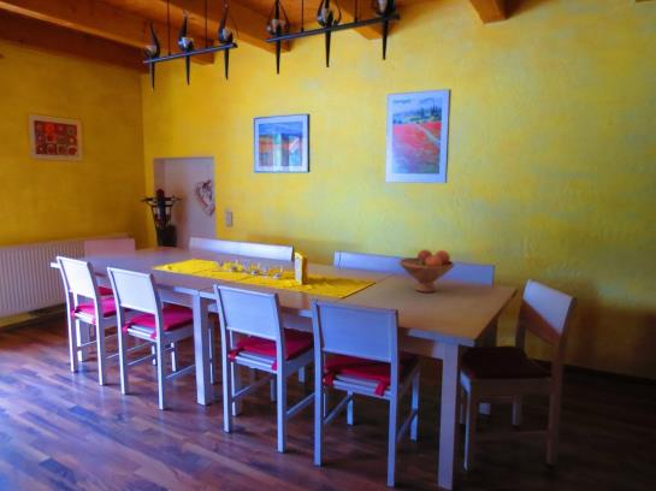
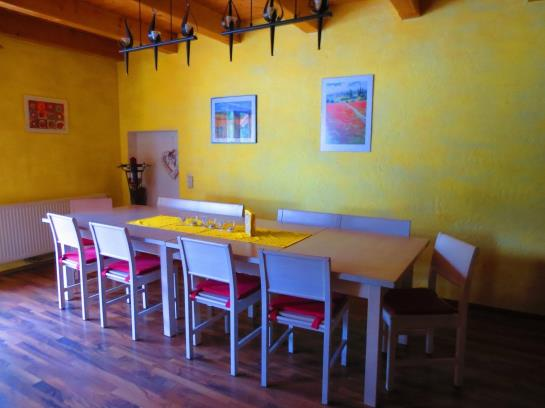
- fruit bowl [398,248,456,294]
